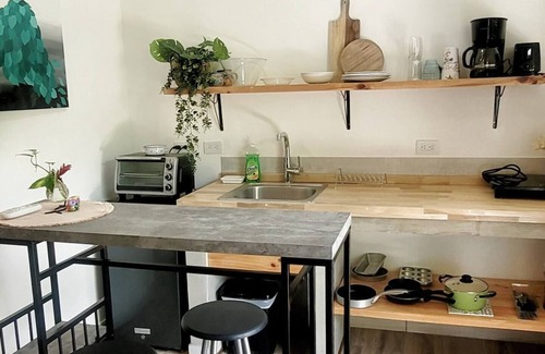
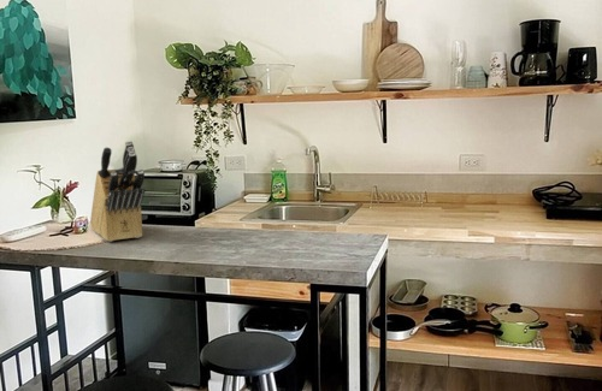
+ knife block [89,140,146,243]
